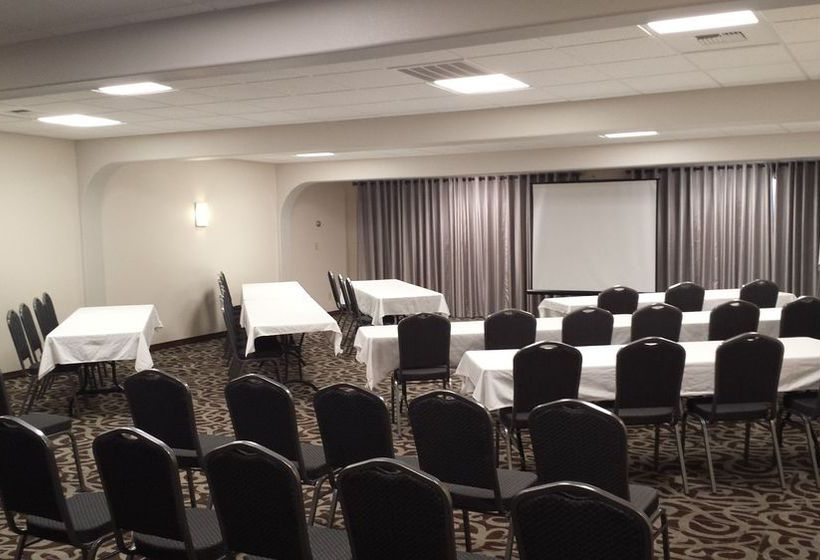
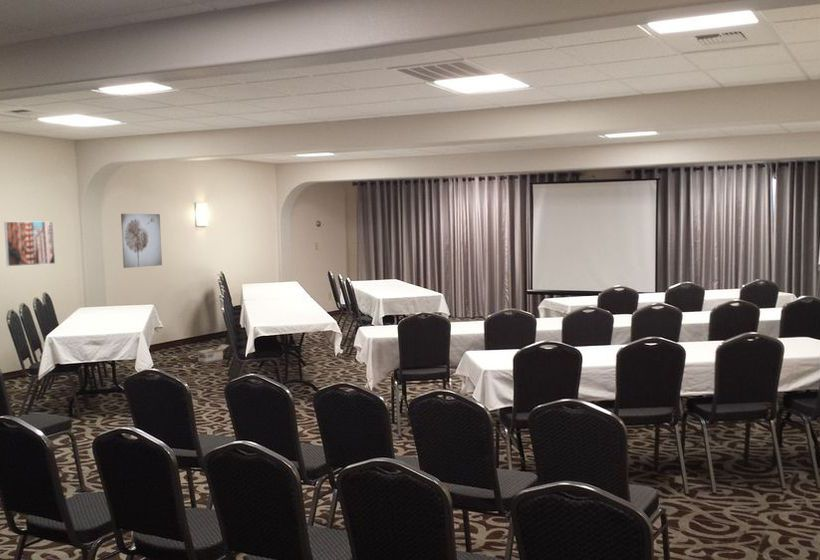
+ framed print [3,221,56,267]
+ wall art [120,213,163,269]
+ cardboard box [190,343,230,364]
